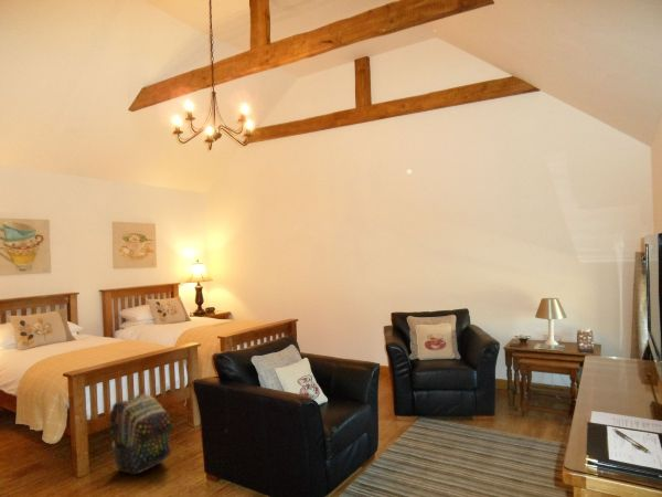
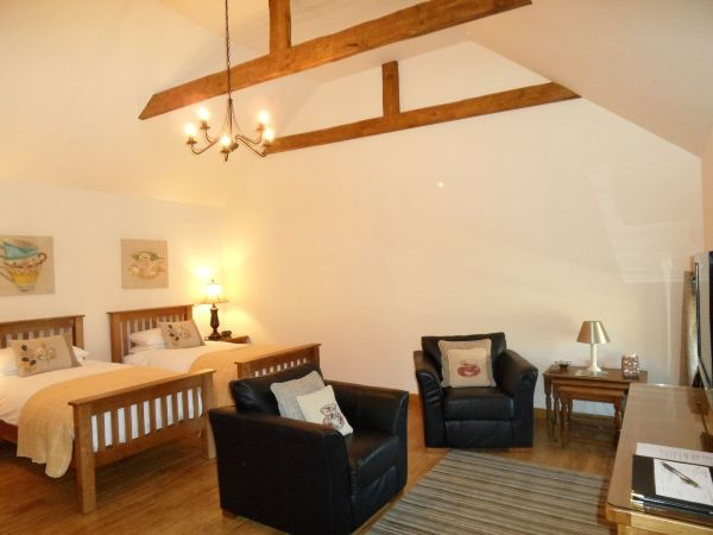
- backpack [109,393,173,476]
